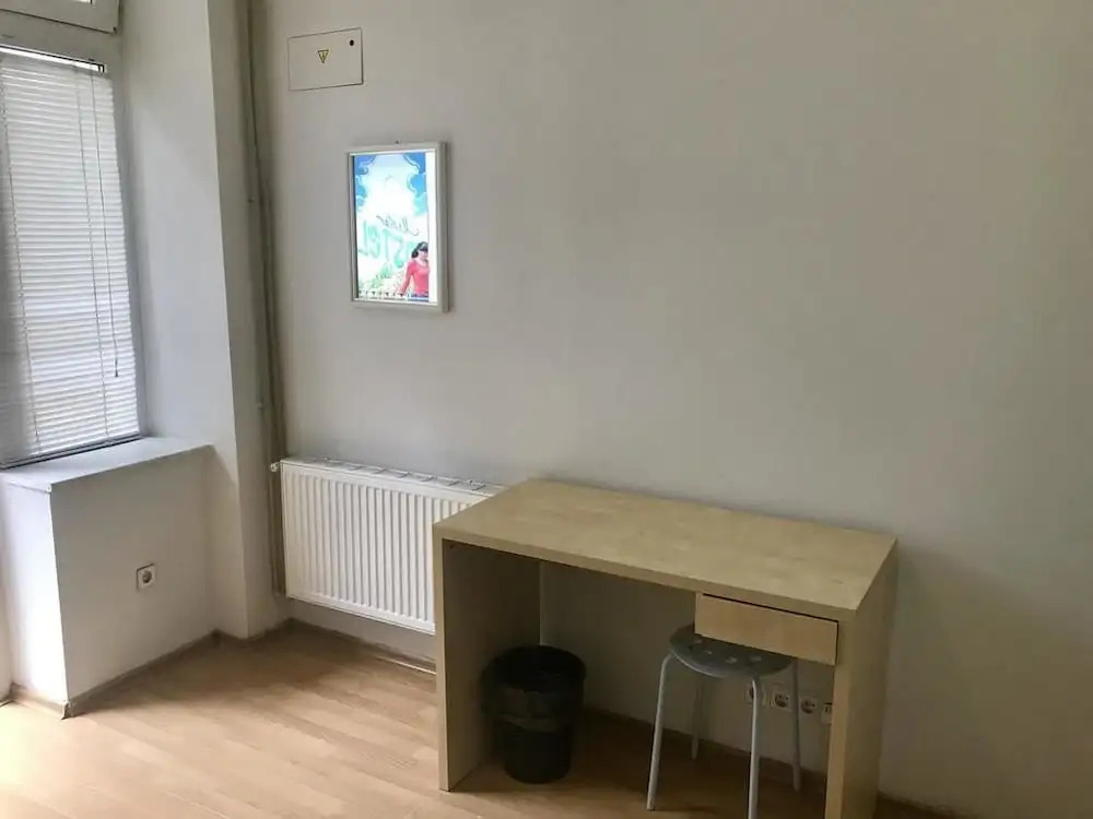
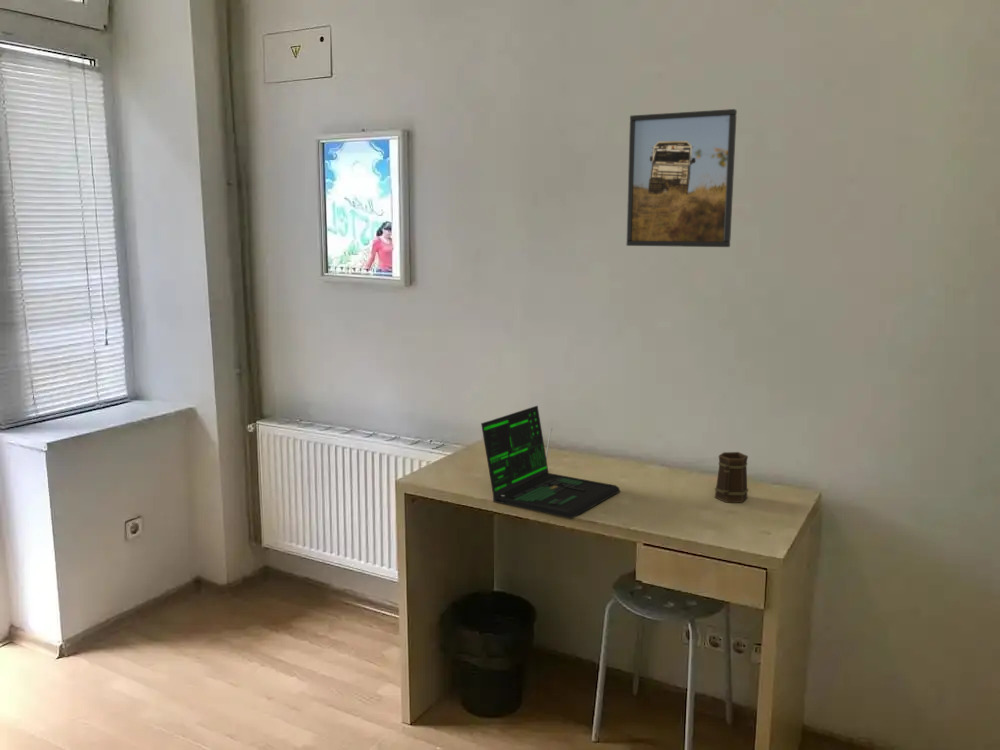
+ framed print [625,108,738,248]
+ laptop [480,405,621,520]
+ mug [714,451,749,503]
